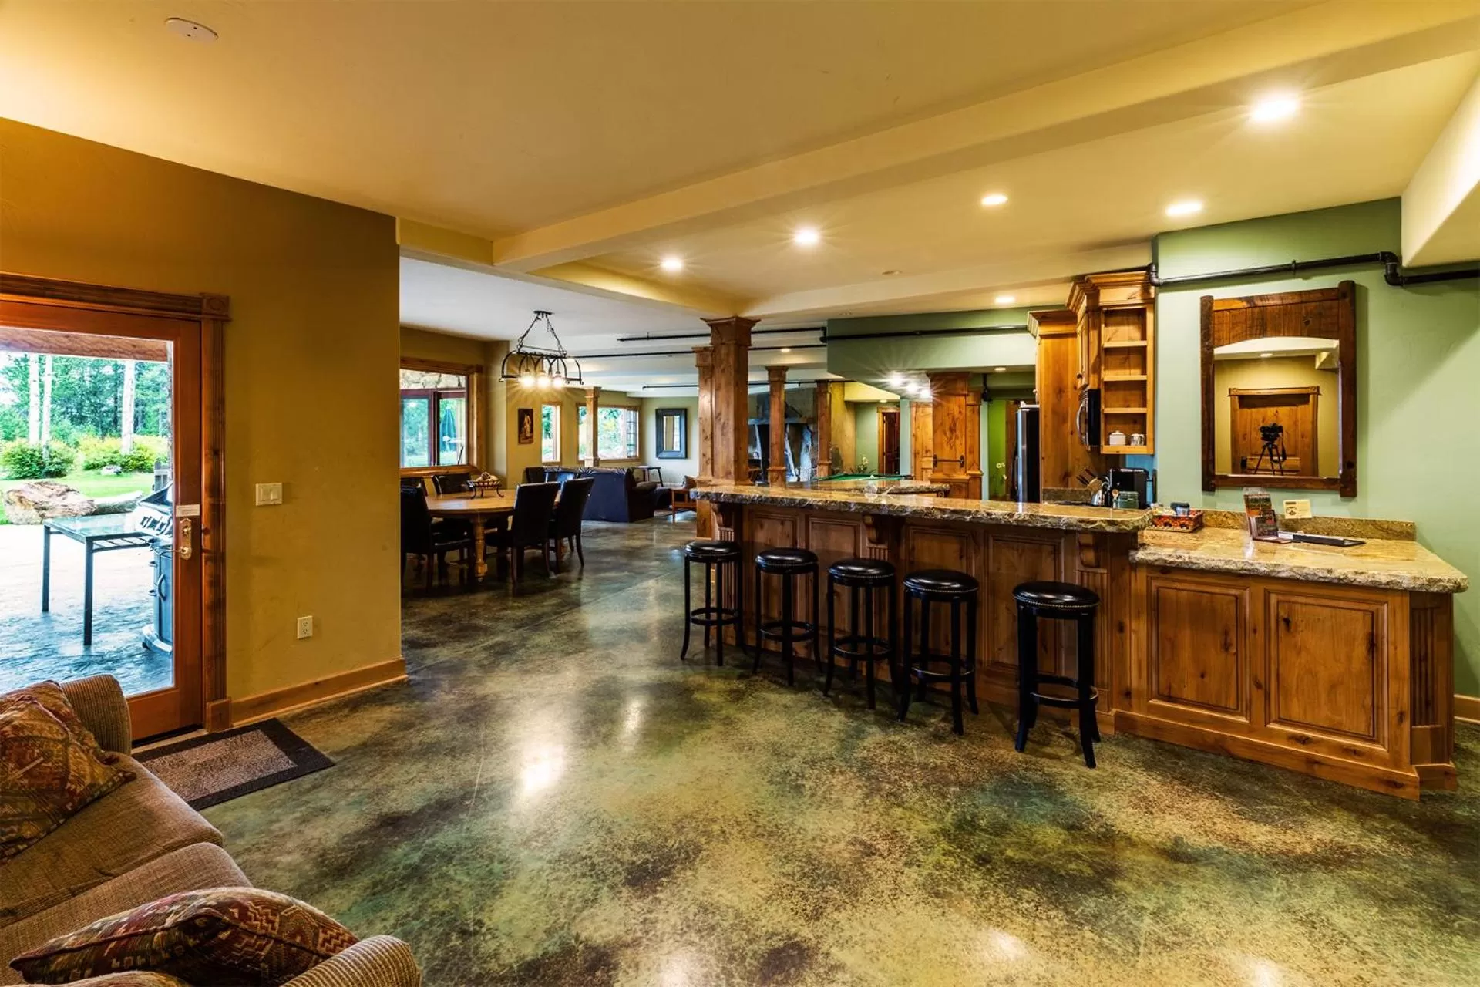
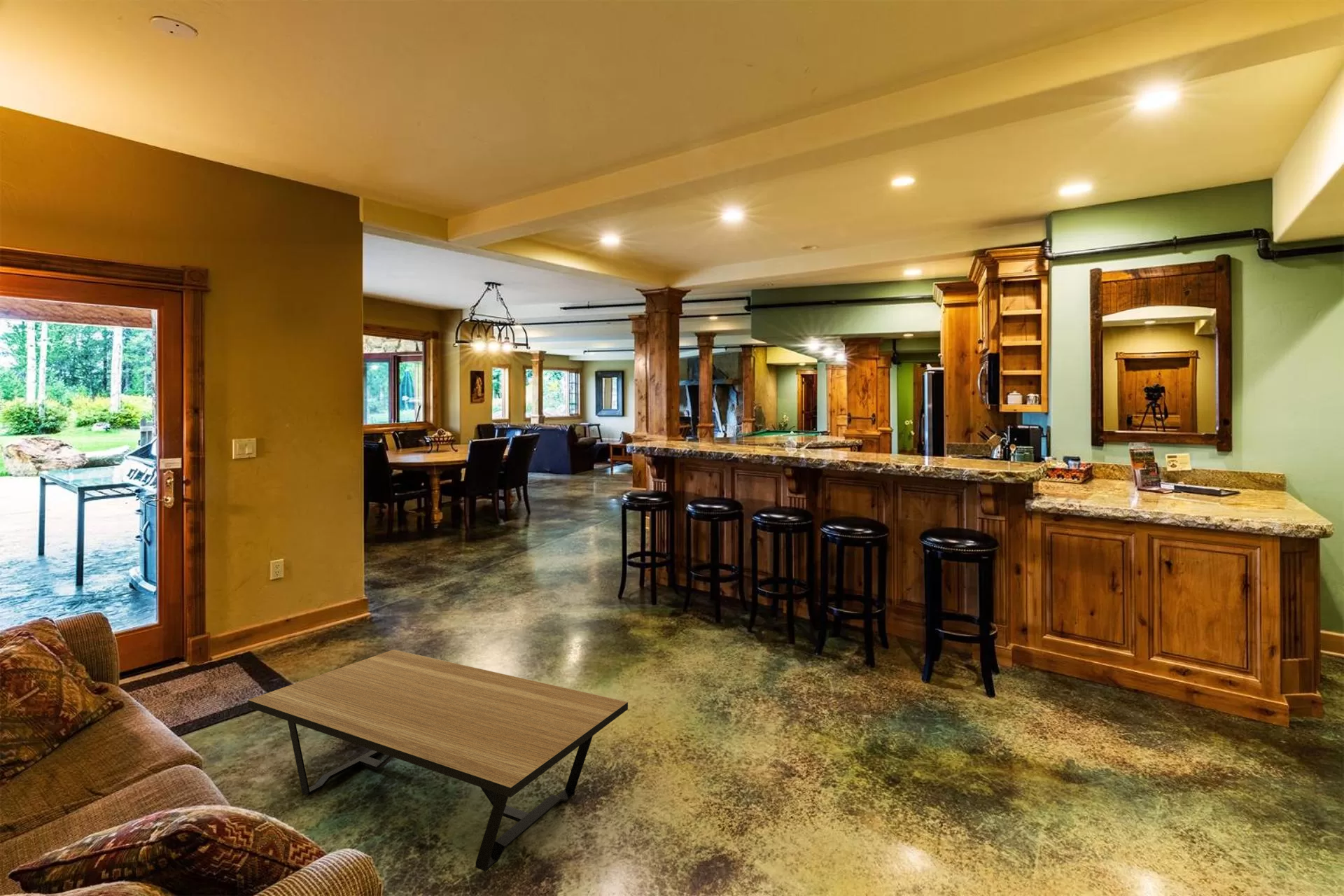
+ coffee table [247,649,629,872]
